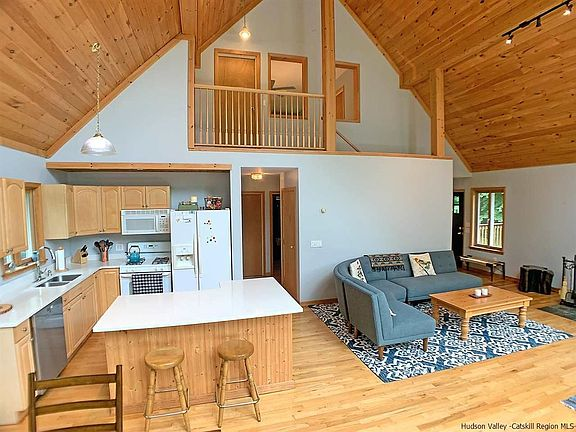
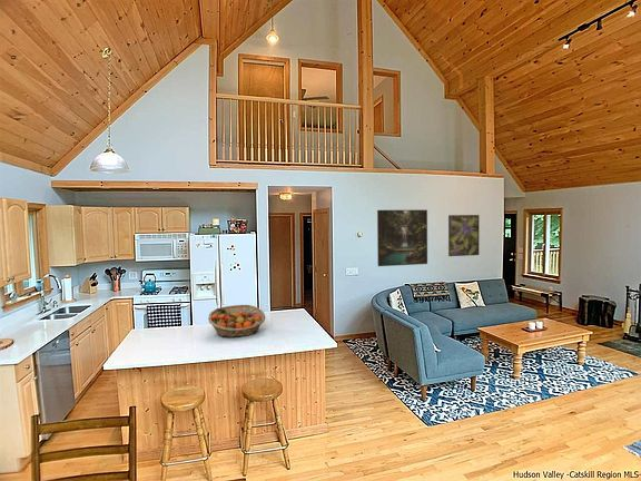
+ fruit basket [207,304,266,338]
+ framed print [447,214,481,257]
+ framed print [376,209,428,267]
